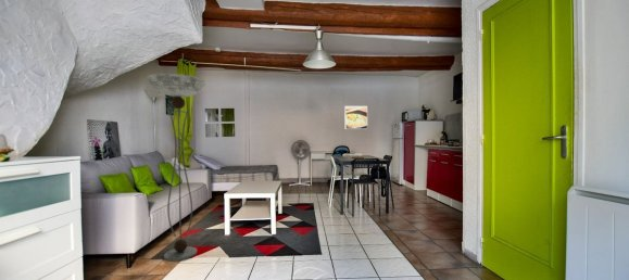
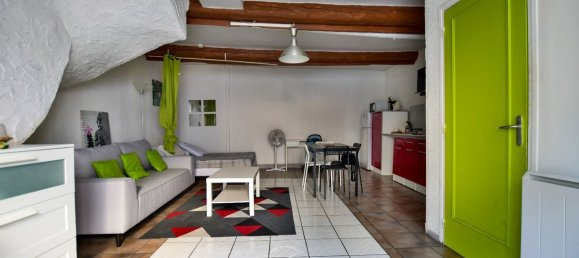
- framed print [343,105,368,130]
- floor lamp [147,73,207,263]
